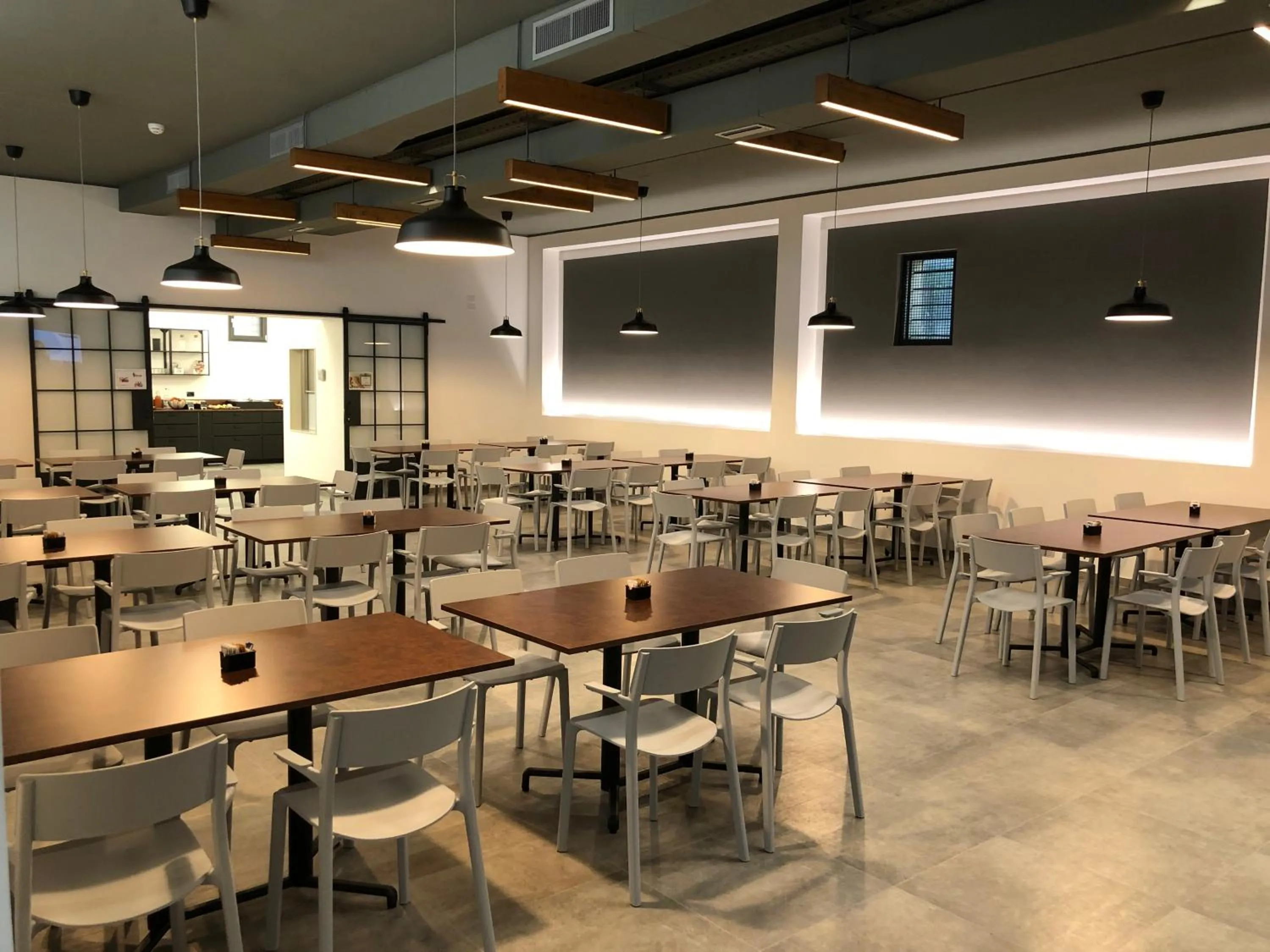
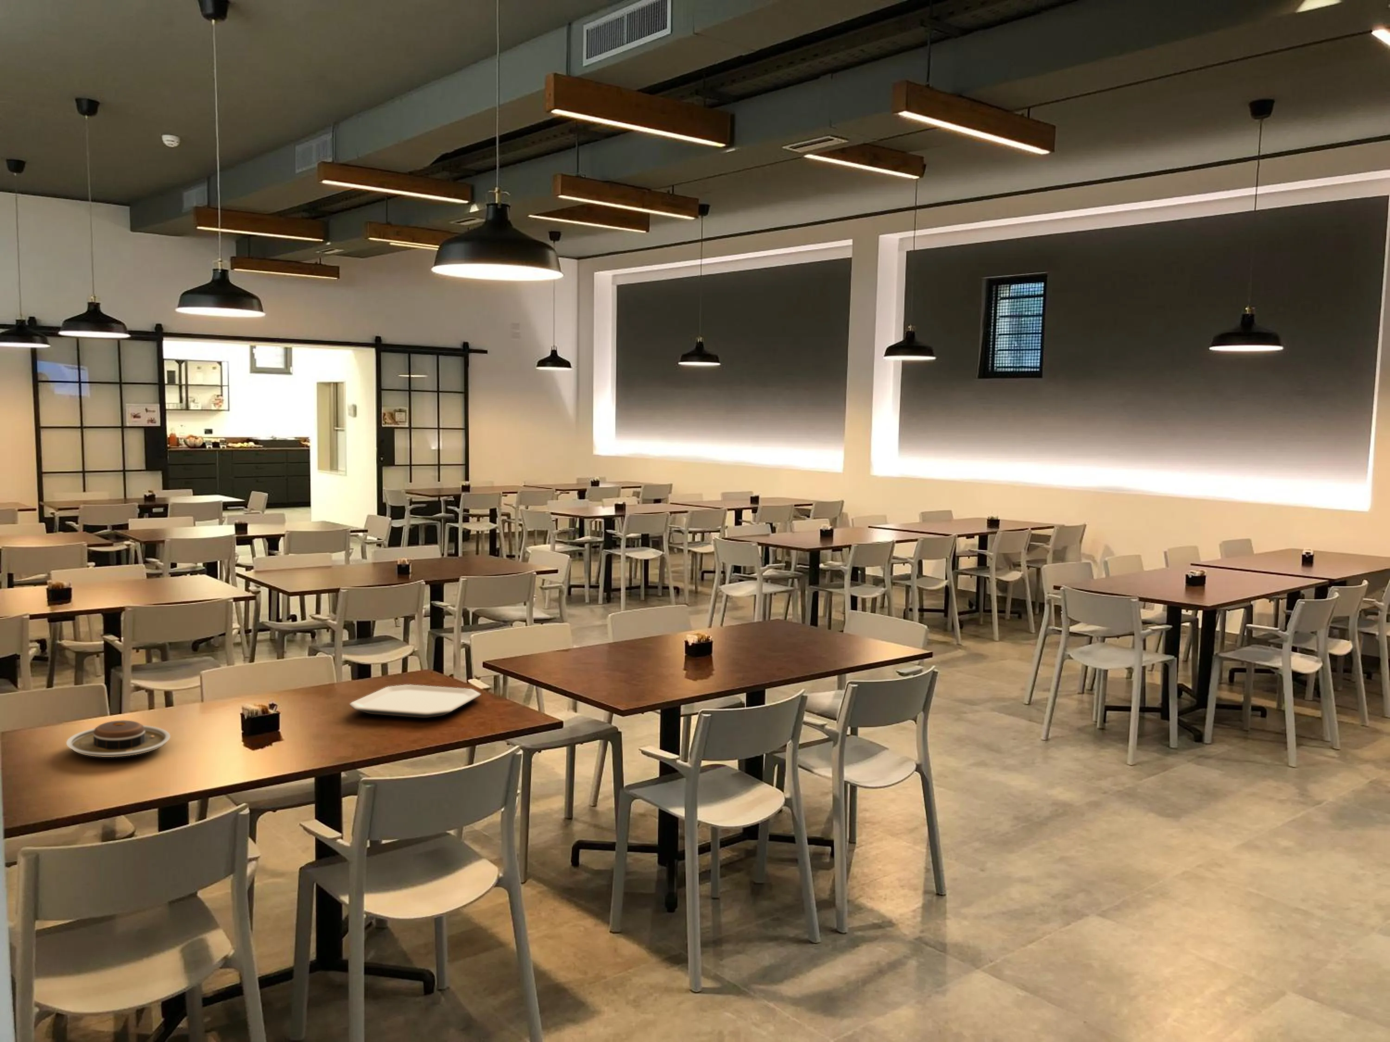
+ plate [349,684,480,718]
+ plate [66,720,171,757]
